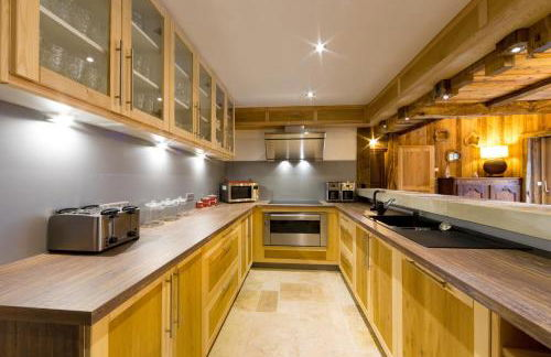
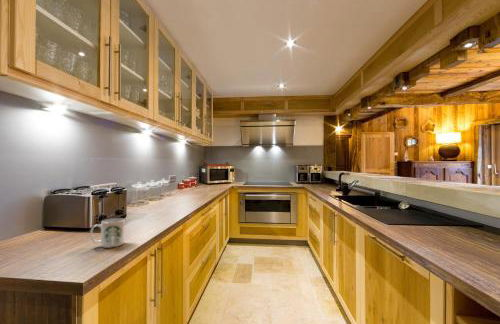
+ mug [89,217,125,249]
